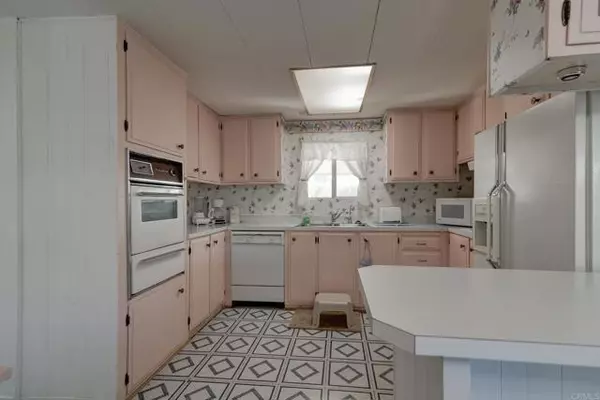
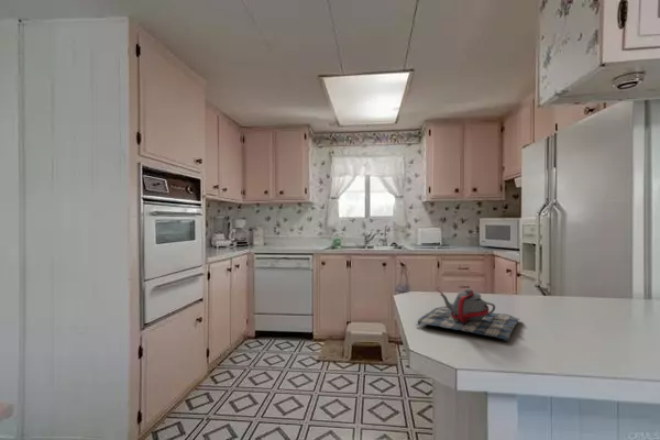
+ teapot [415,286,519,342]
